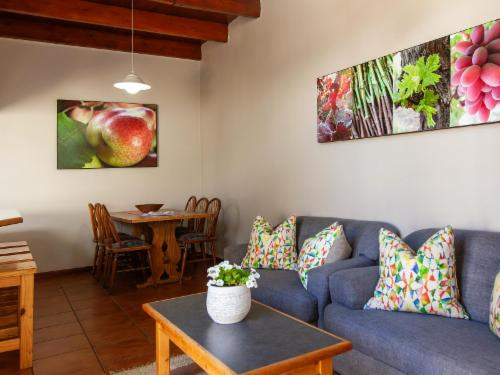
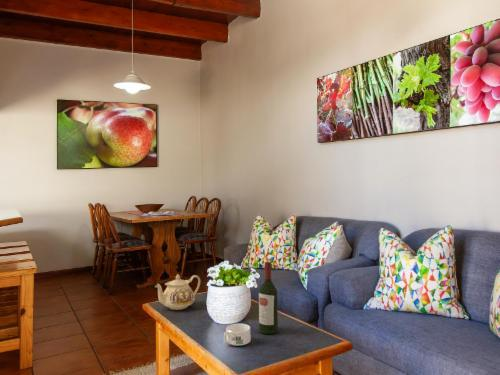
+ mug [223,323,252,347]
+ wine bottle [258,261,279,335]
+ teapot [154,273,201,311]
